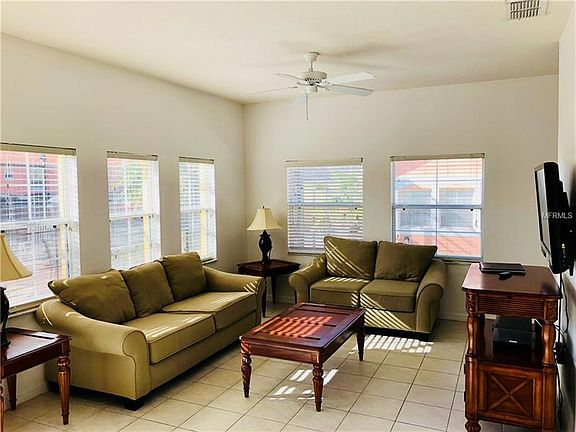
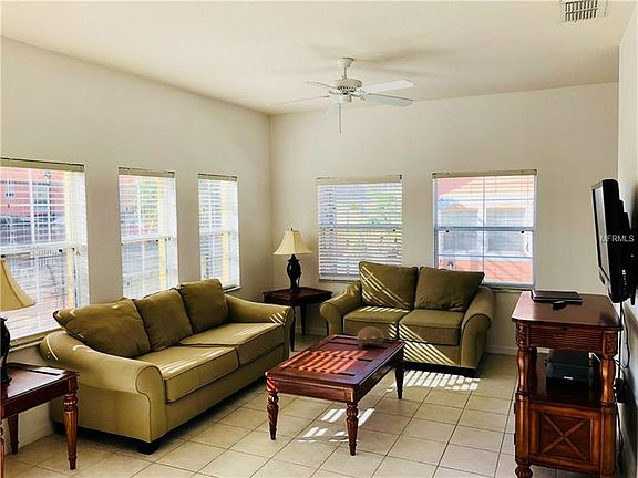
+ decorative bowl [356,325,385,350]
